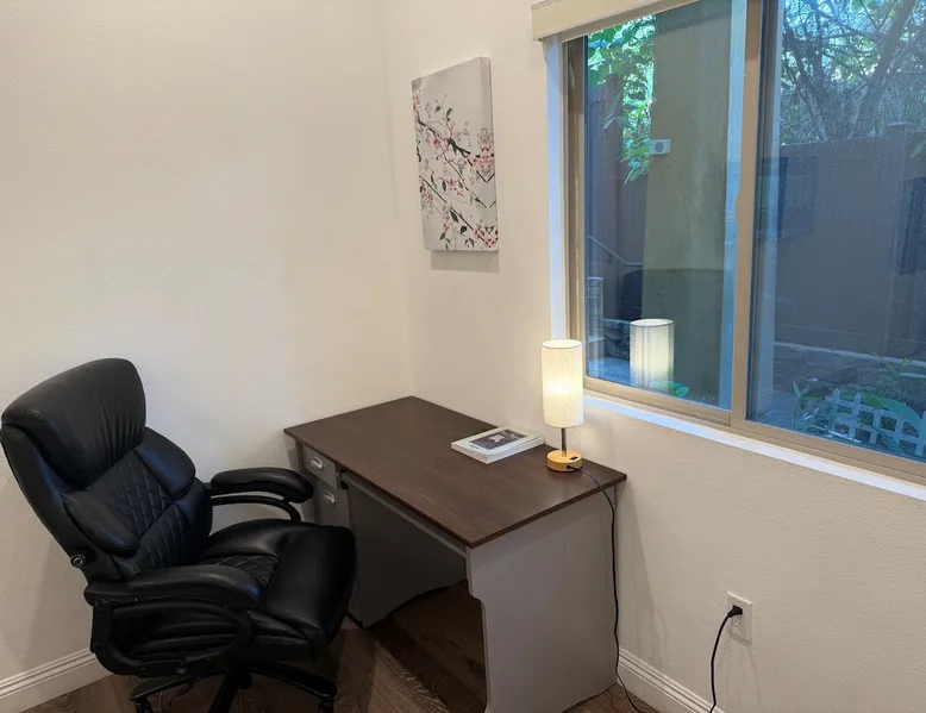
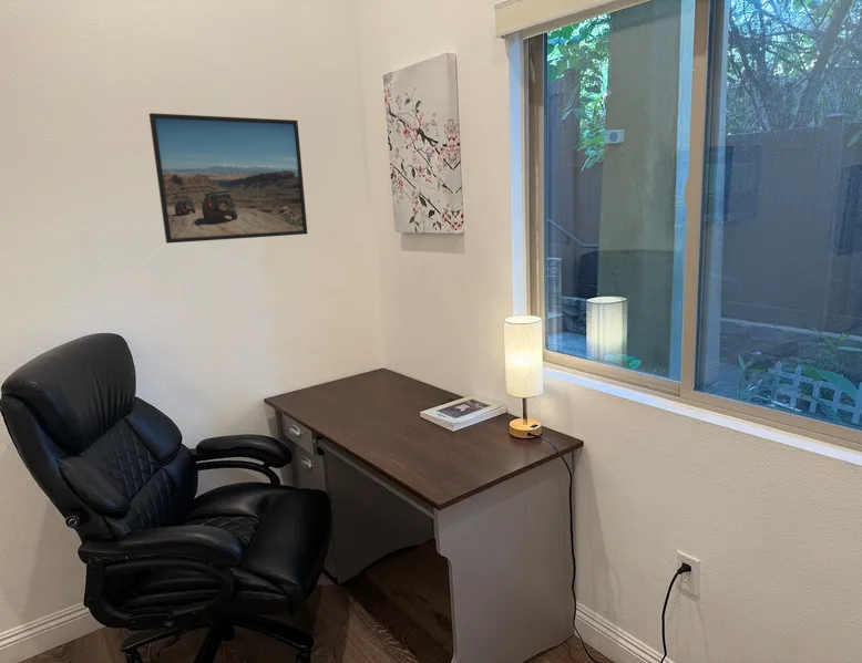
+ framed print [148,112,308,245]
